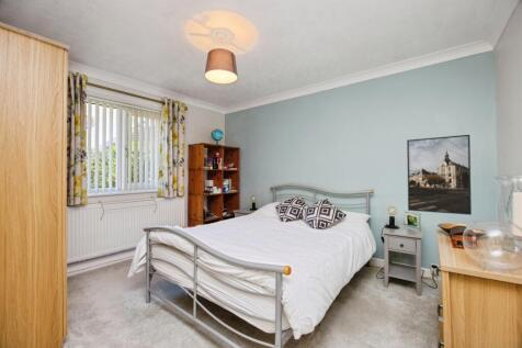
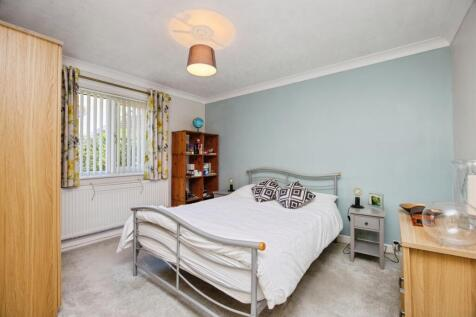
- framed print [406,134,473,216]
